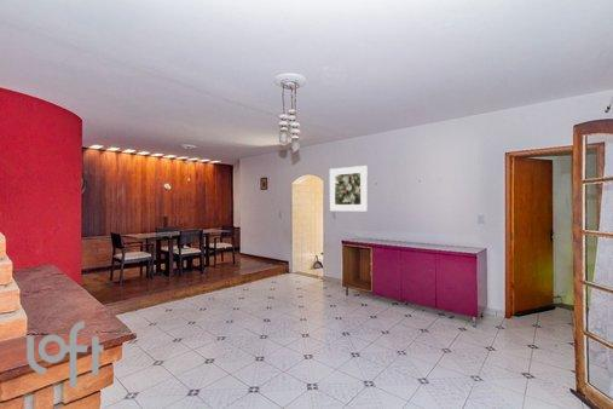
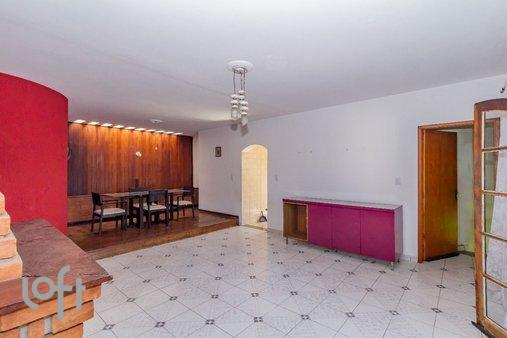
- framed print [329,165,369,212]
